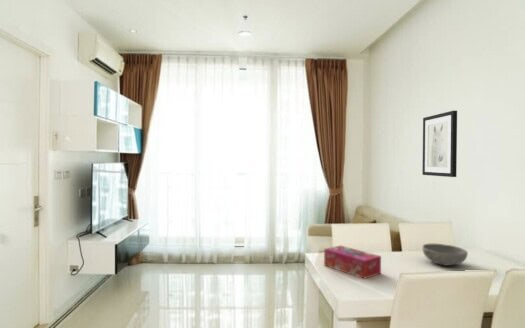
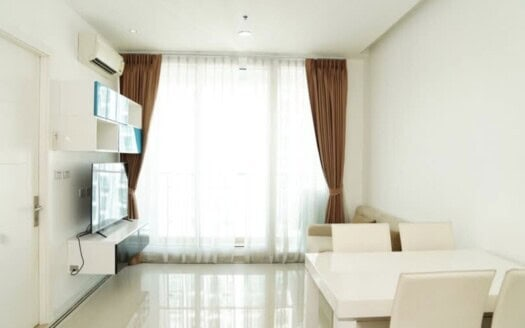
- bowl [422,243,469,267]
- wall art [421,110,458,178]
- tissue box [323,244,382,280]
